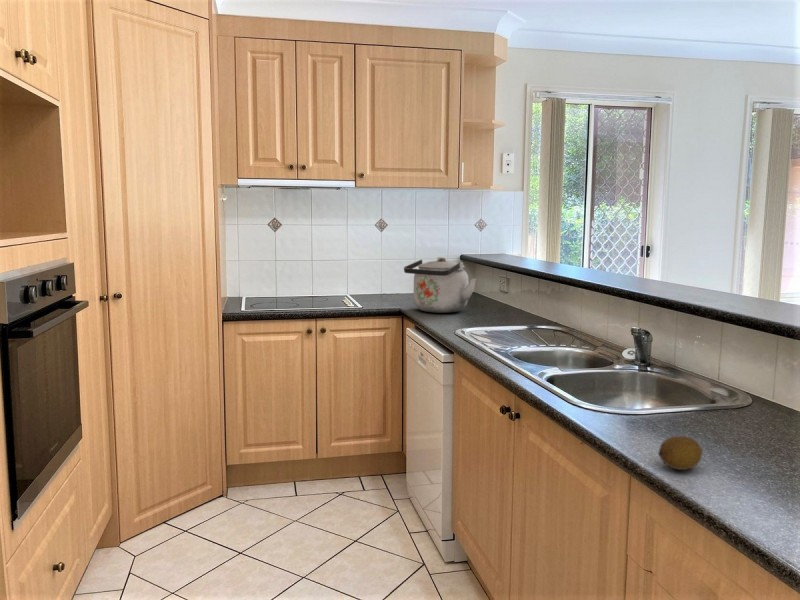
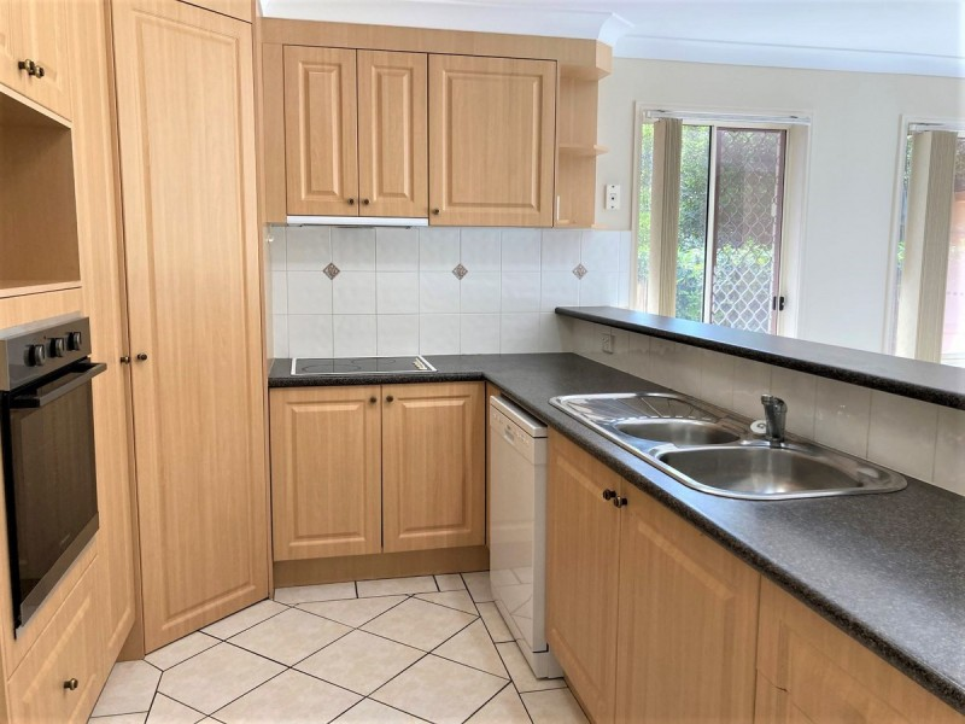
- fruit [657,435,704,471]
- kettle [403,256,477,314]
